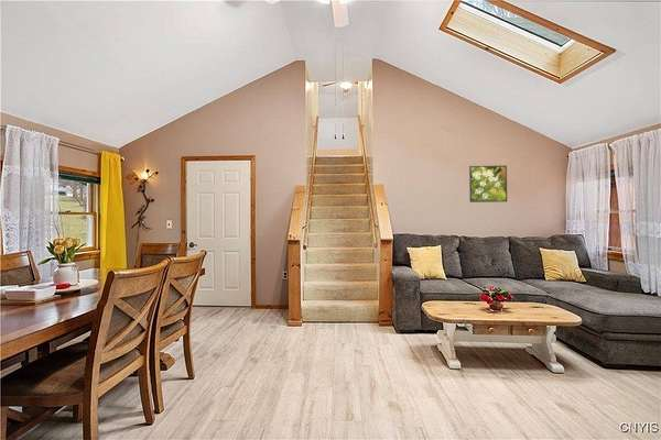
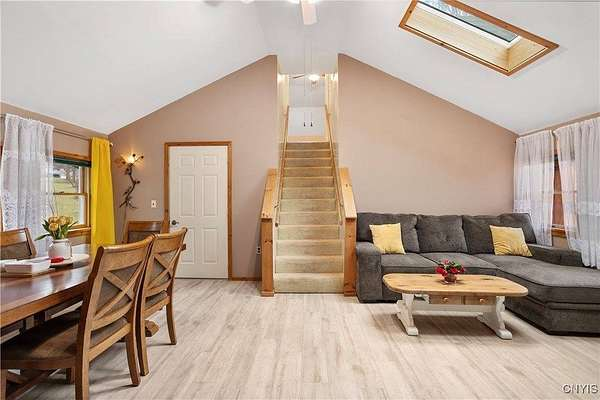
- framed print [468,164,508,204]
